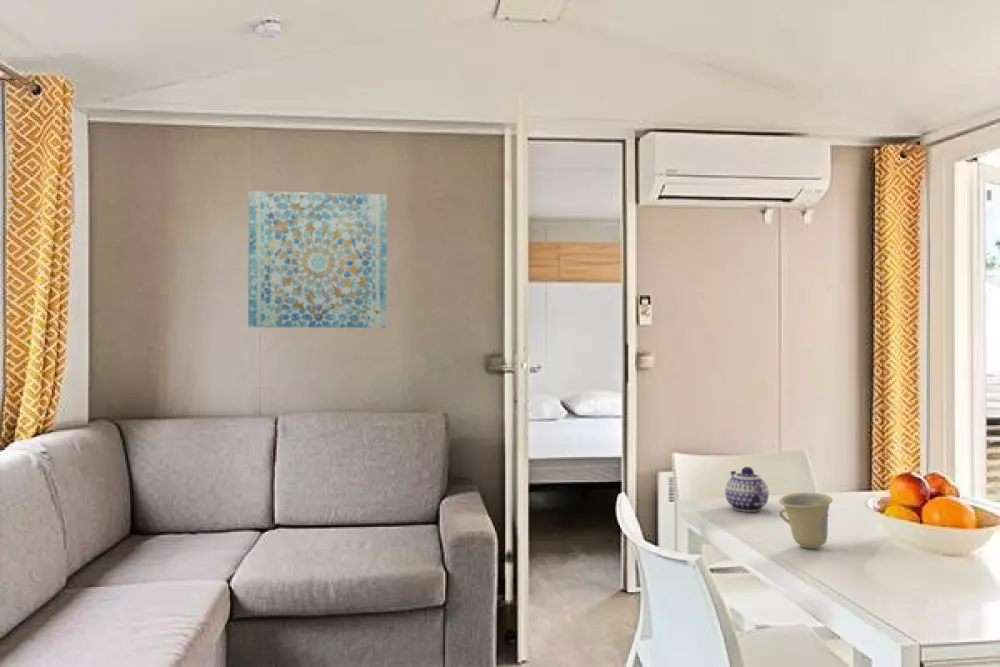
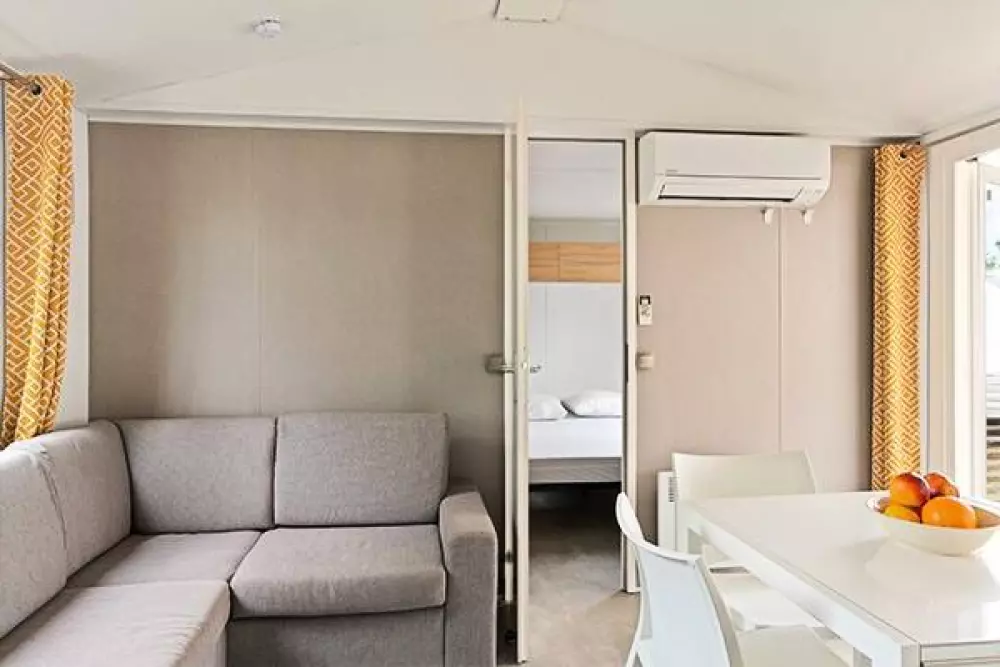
- teapot [724,466,770,513]
- wall art [247,190,388,329]
- cup [778,492,834,549]
